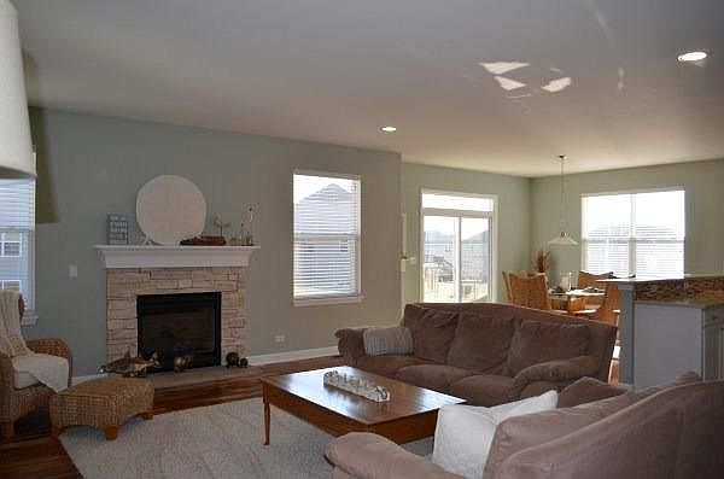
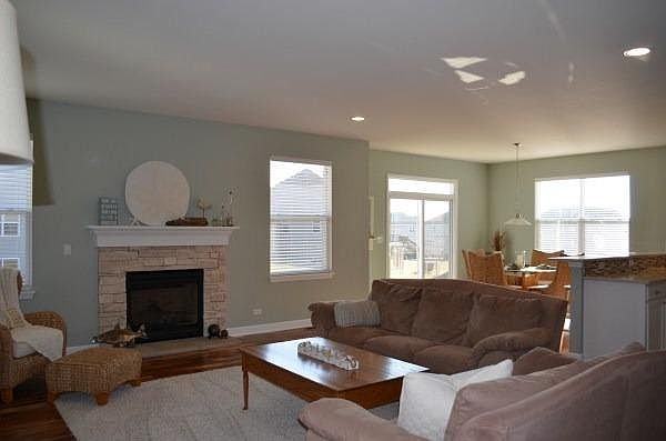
- light fixture [173,351,198,373]
